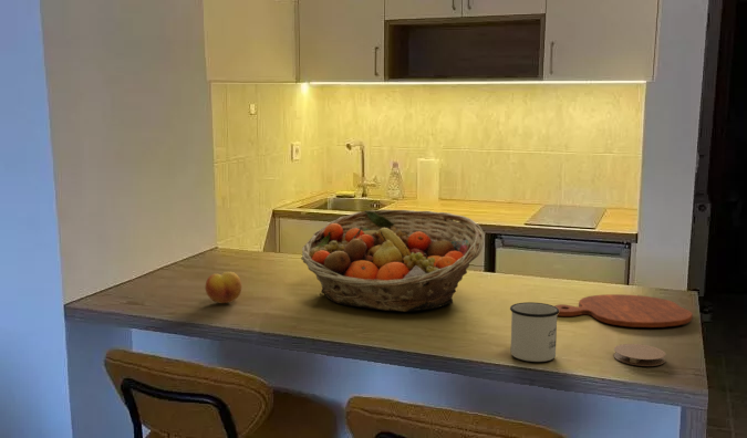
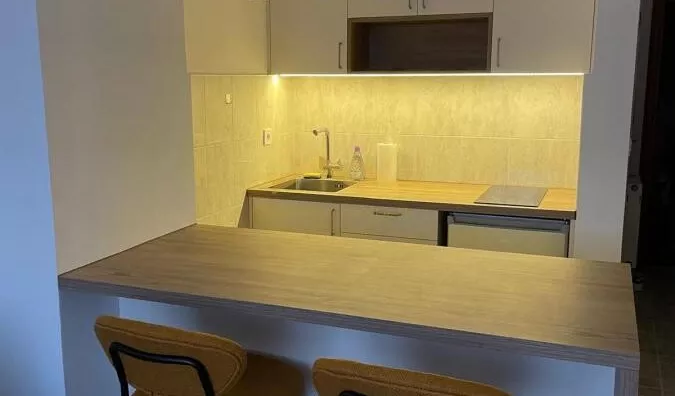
- fruit basket [300,208,486,313]
- cutting board [553,293,694,328]
- mug [509,301,559,363]
- coaster [613,343,666,367]
- fruit [204,271,243,304]
